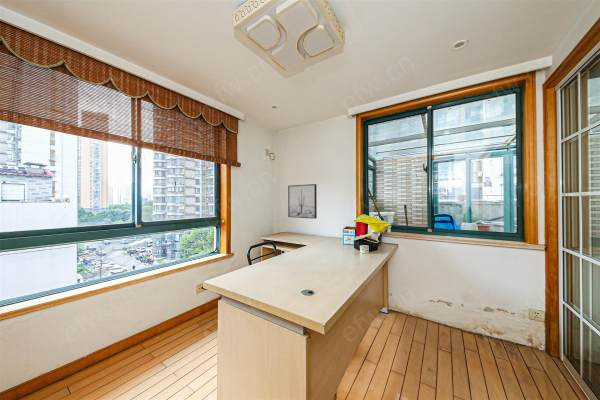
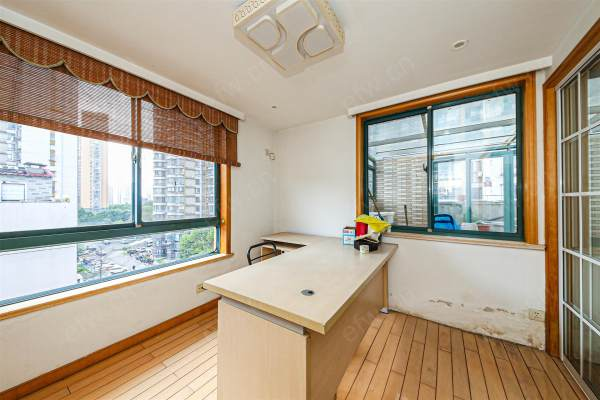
- wall art [287,183,318,220]
